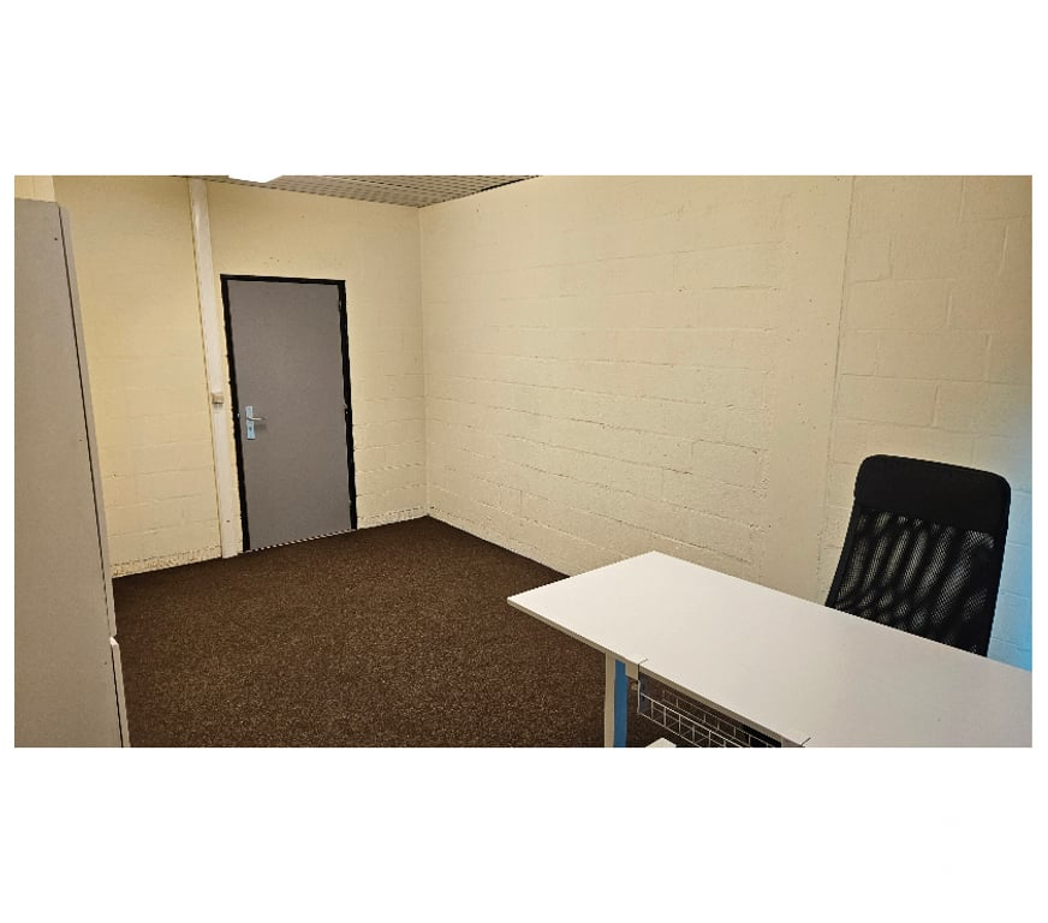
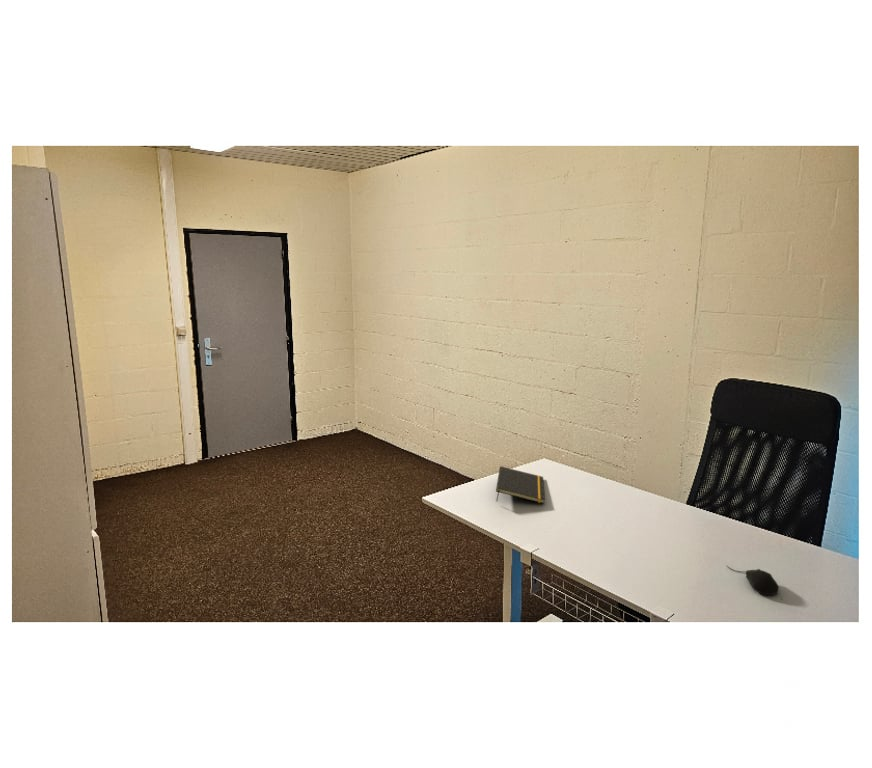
+ notepad [495,465,546,505]
+ computer mouse [725,564,780,596]
